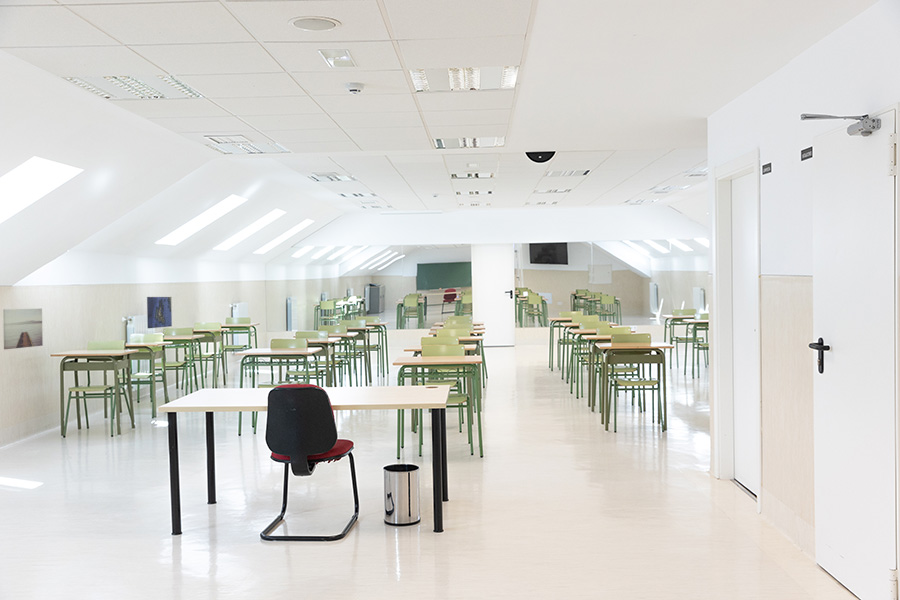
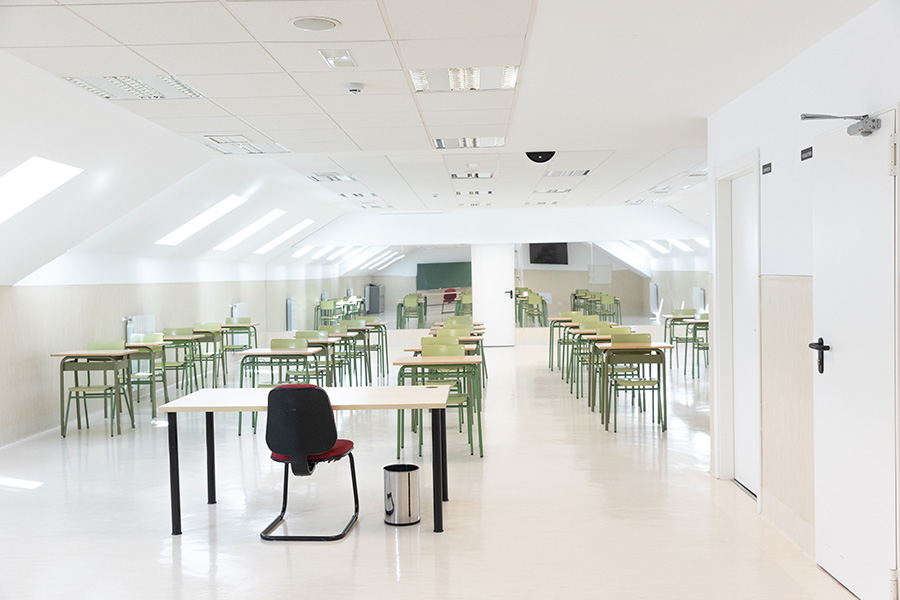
- map [146,296,173,329]
- wall art [2,308,44,350]
